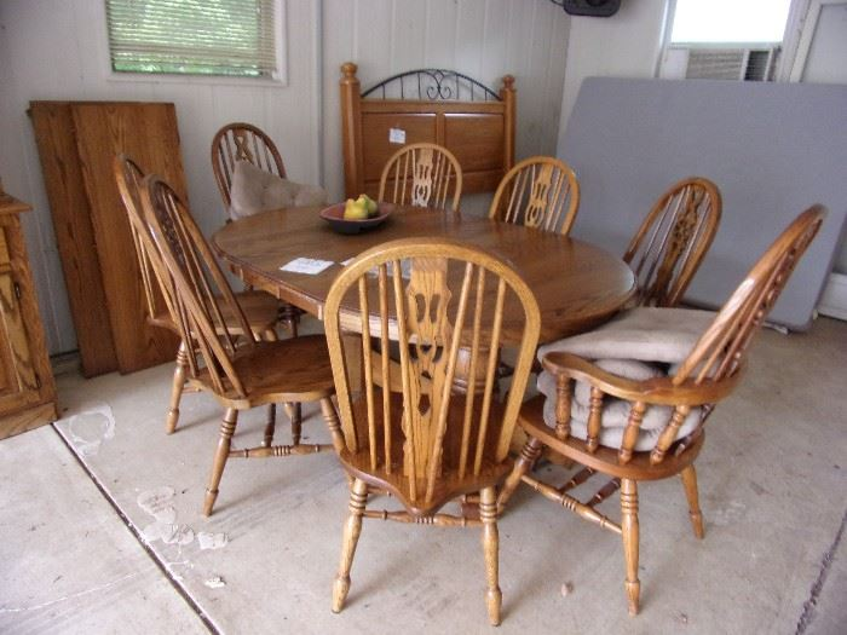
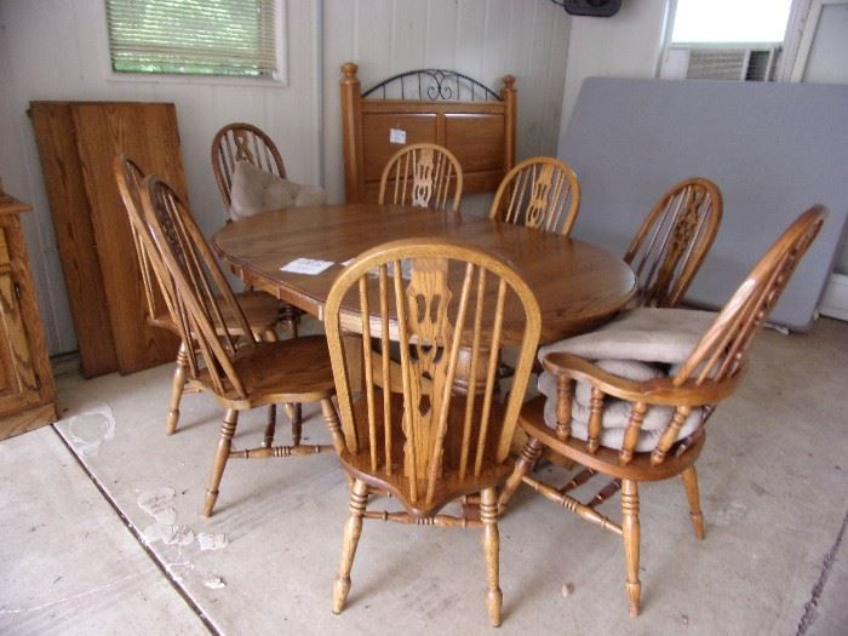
- fruit bowl [318,194,397,236]
